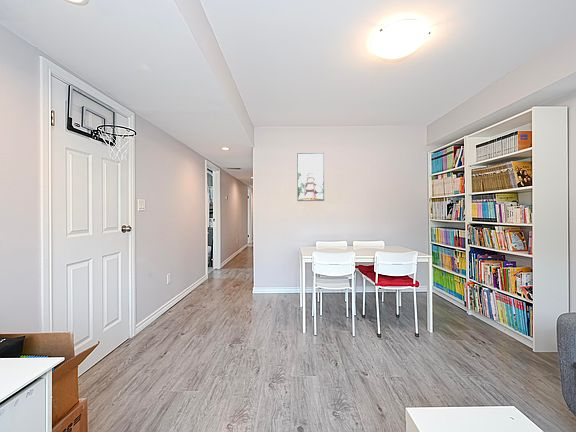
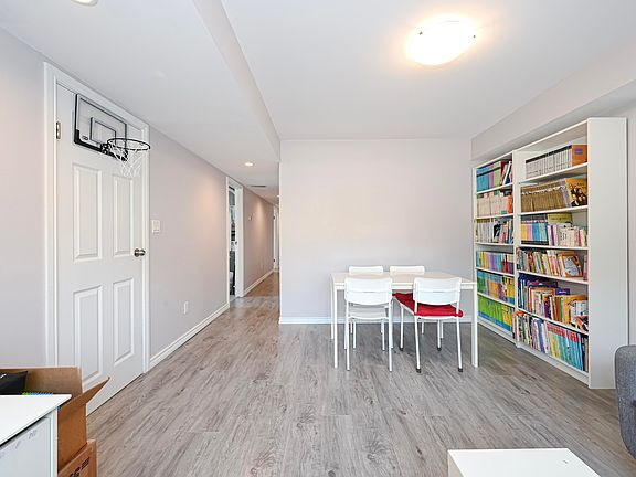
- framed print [296,152,325,202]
